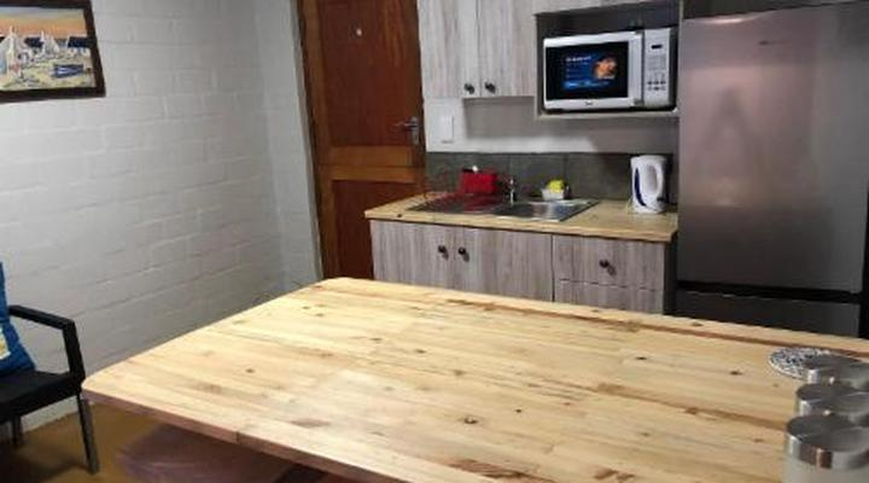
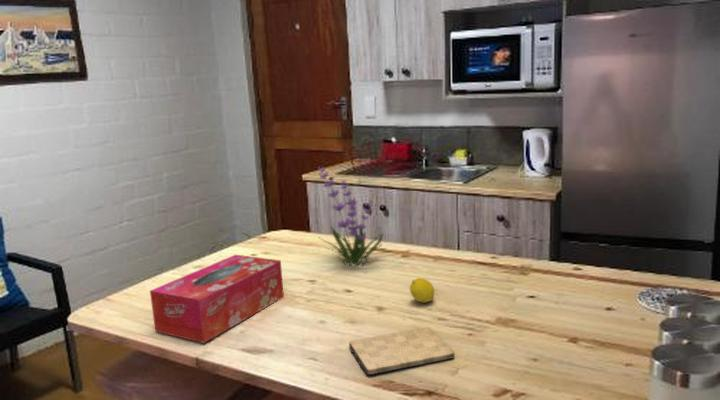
+ plant [317,166,385,267]
+ tissue box [149,254,285,344]
+ cutting board [348,326,455,376]
+ fruit [409,277,435,304]
